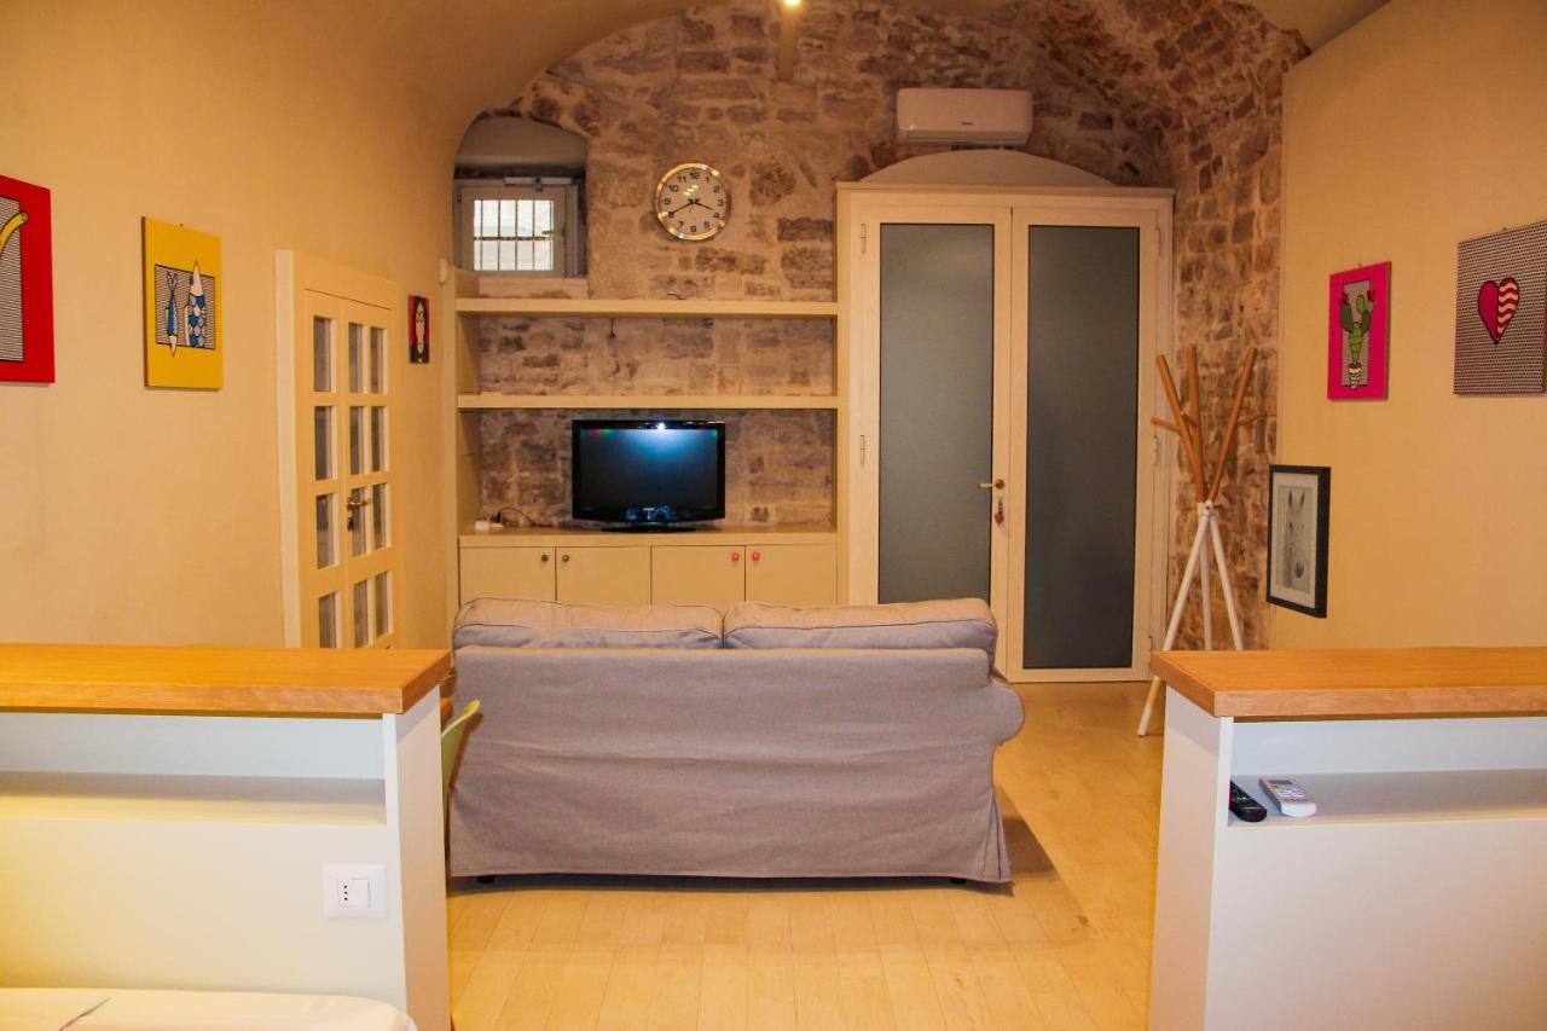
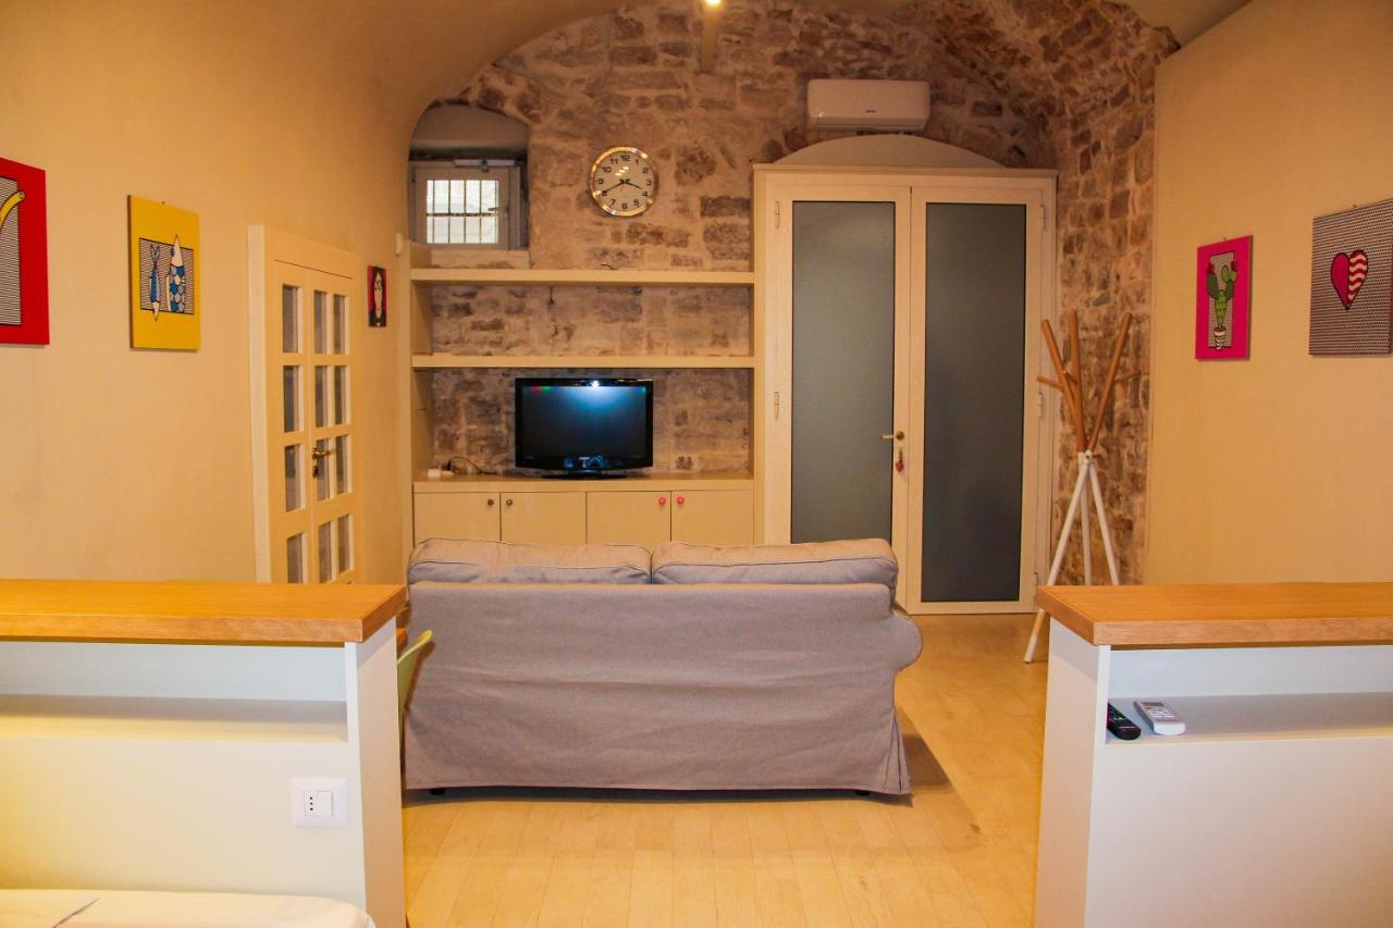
- wall art [1264,463,1332,620]
